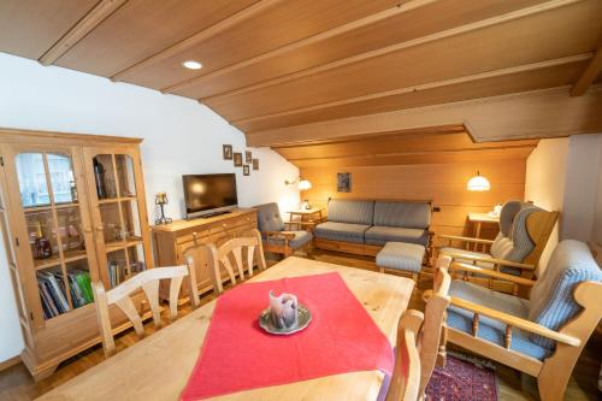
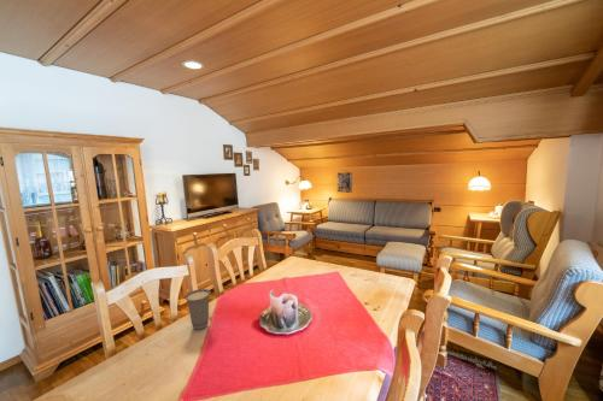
+ cup [183,288,212,331]
